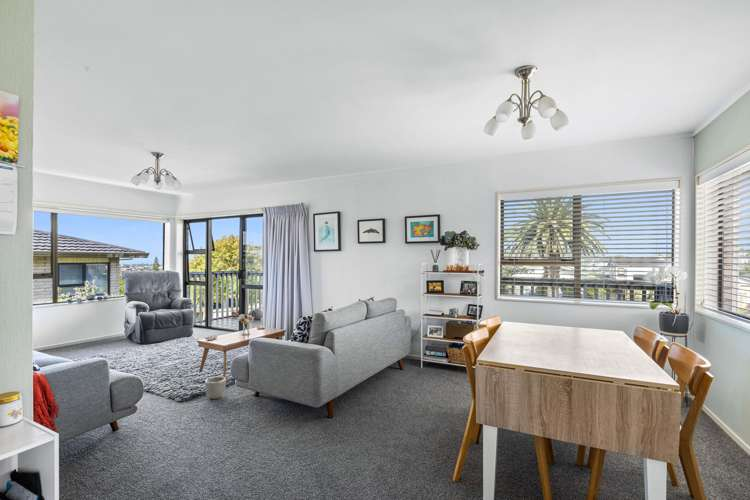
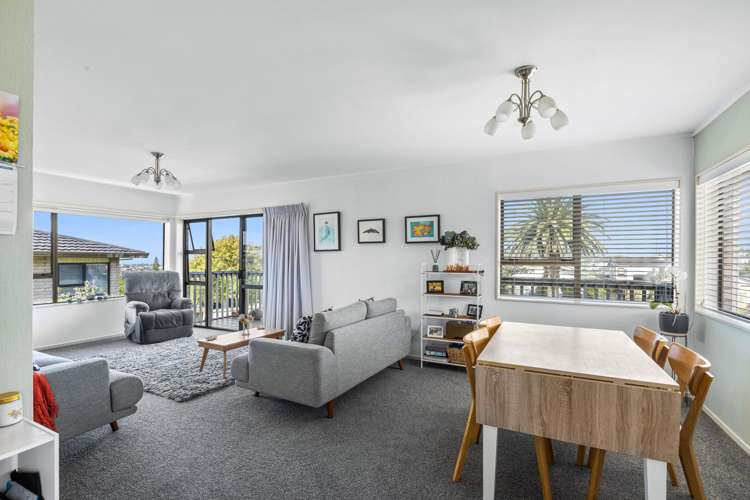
- planter [204,375,227,400]
